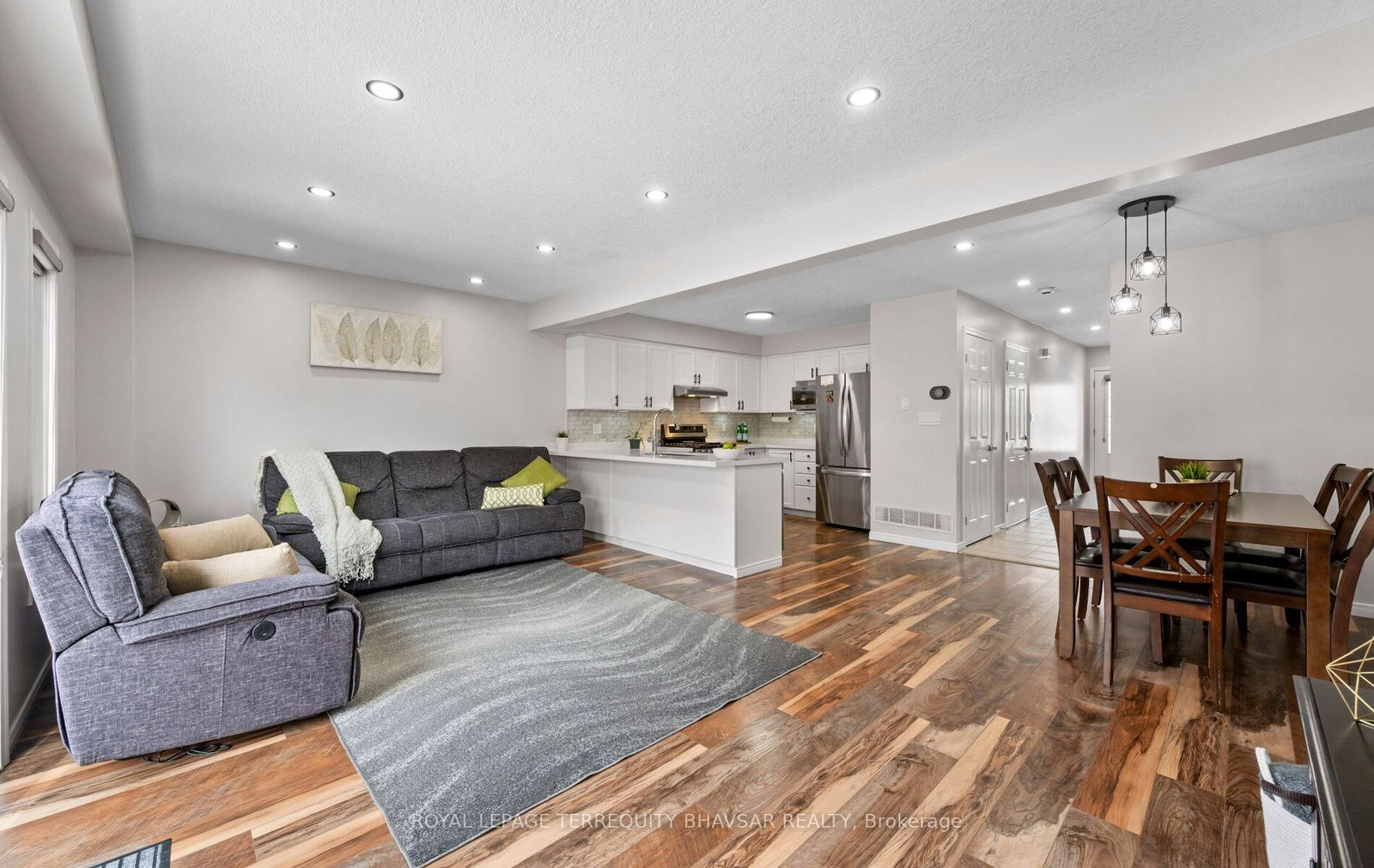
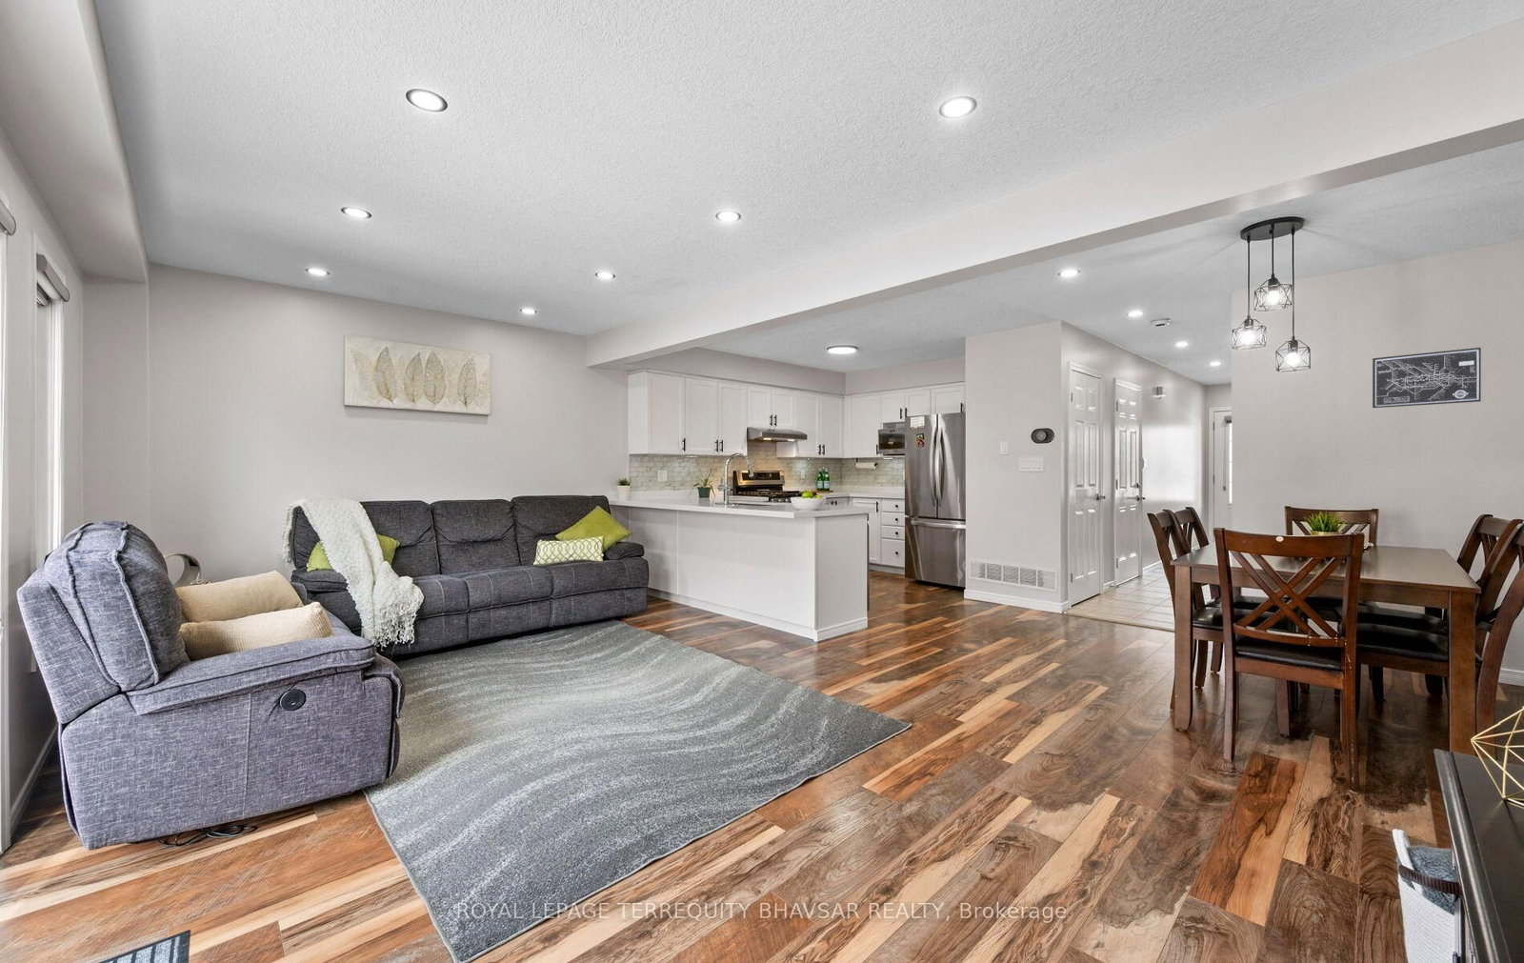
+ wall art [1372,347,1482,408]
